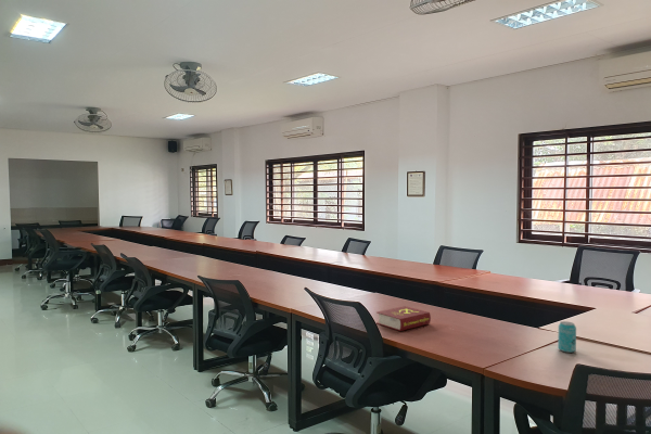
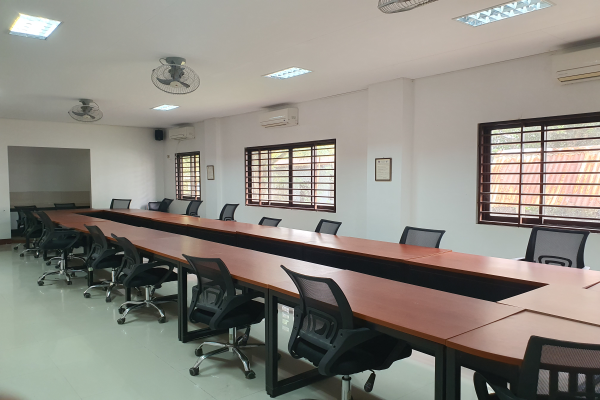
- beverage can [557,320,577,354]
- book [375,305,432,332]
